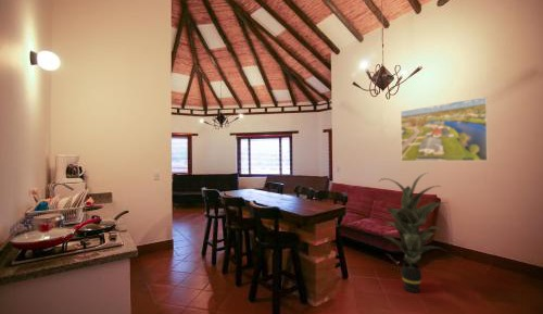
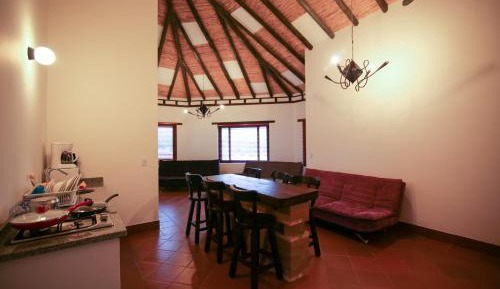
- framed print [400,96,490,162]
- indoor plant [378,172,450,293]
